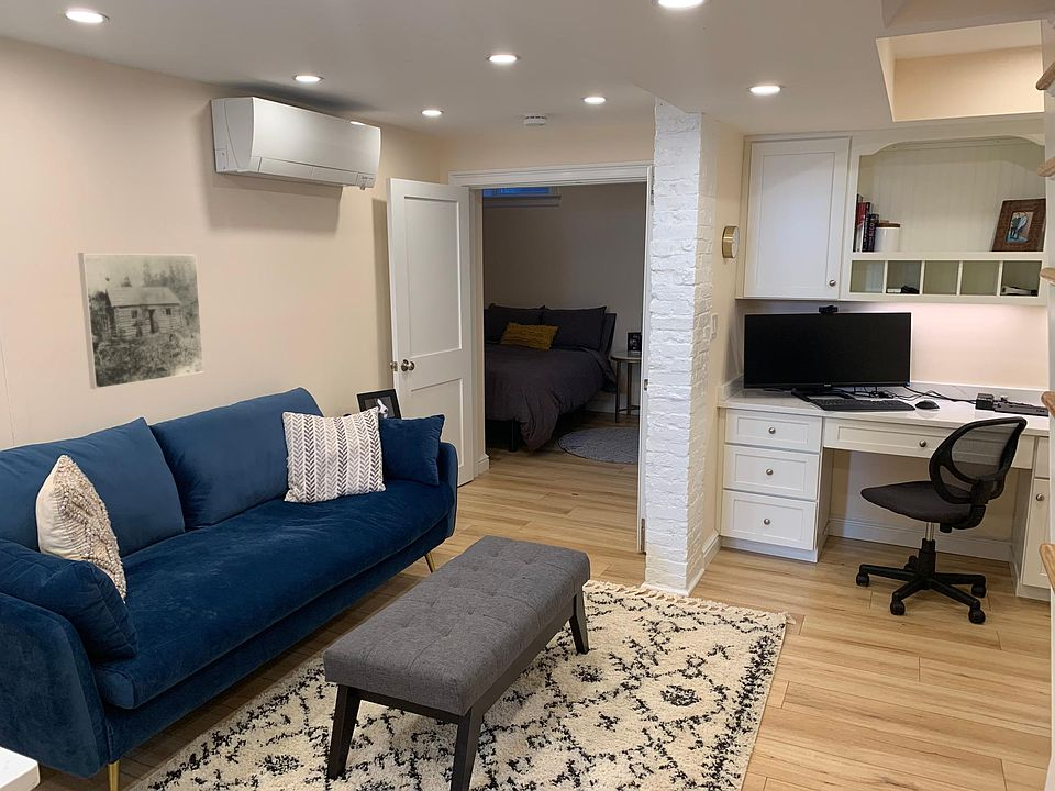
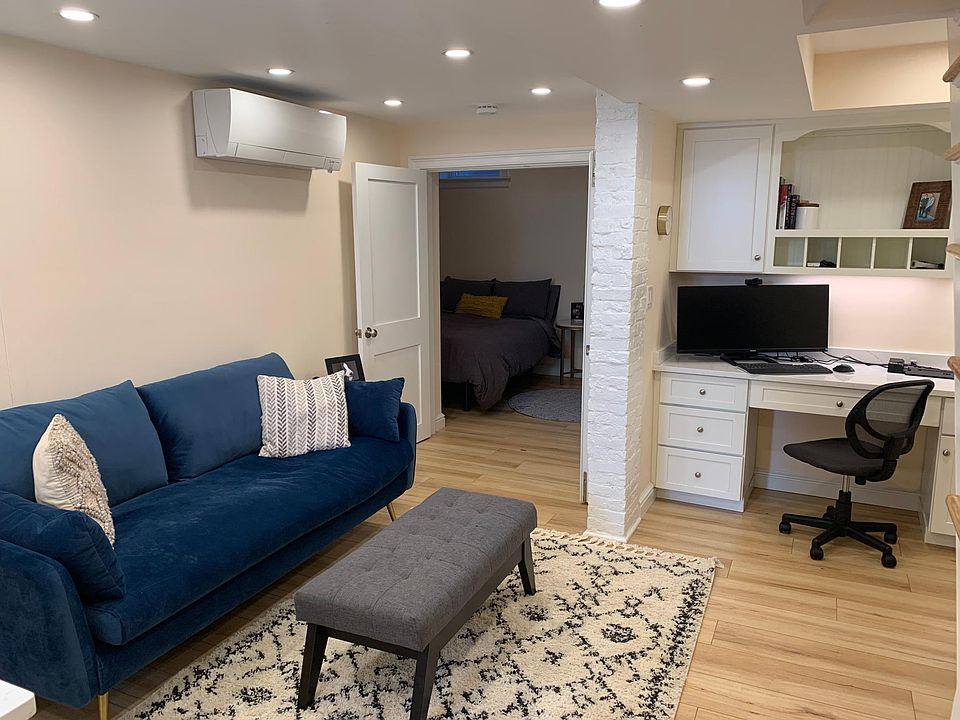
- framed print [77,252,206,390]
